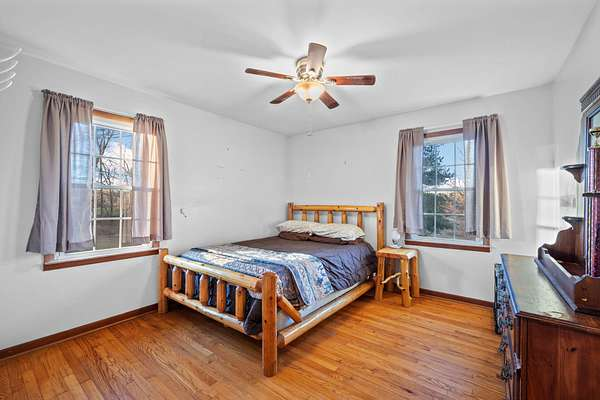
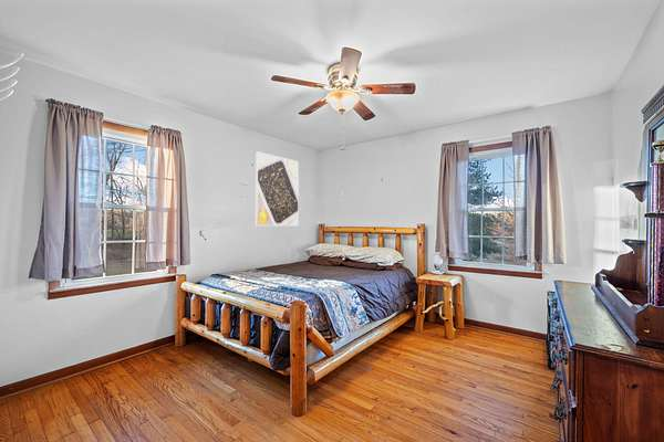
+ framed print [255,150,300,227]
